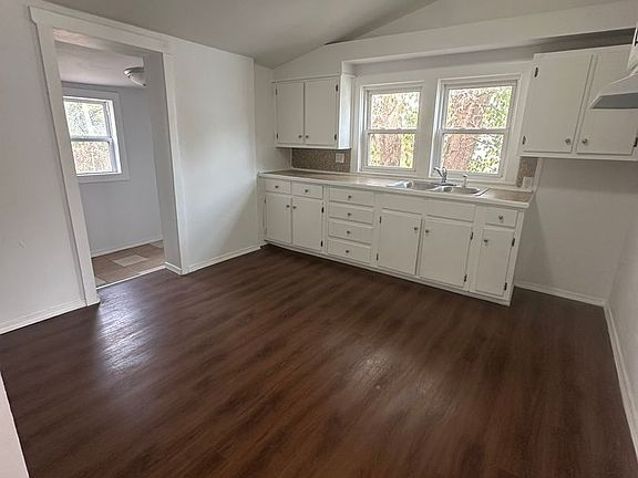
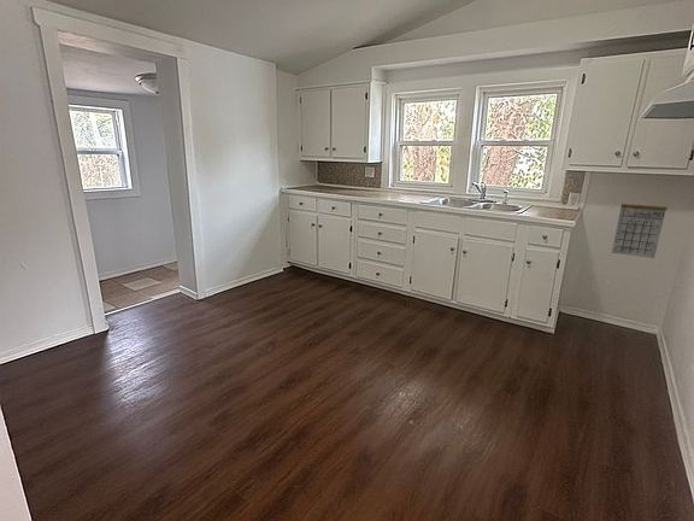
+ calendar [611,192,667,259]
